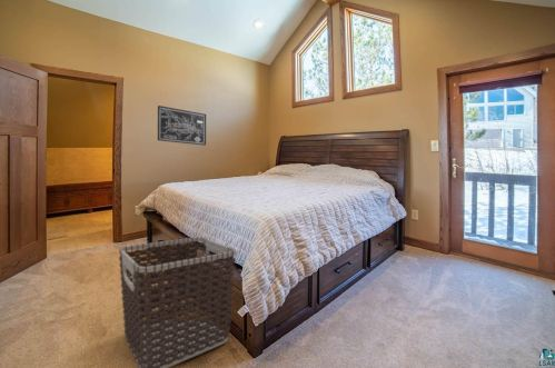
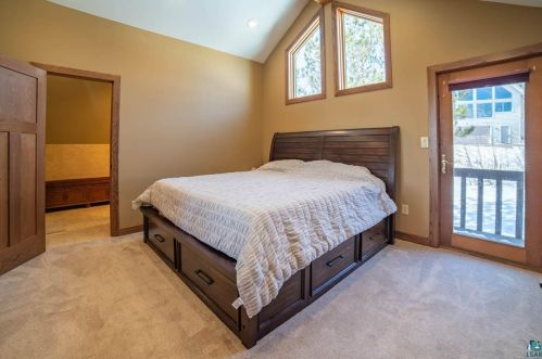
- clothes hamper [118,236,237,368]
- wall art [157,105,207,147]
